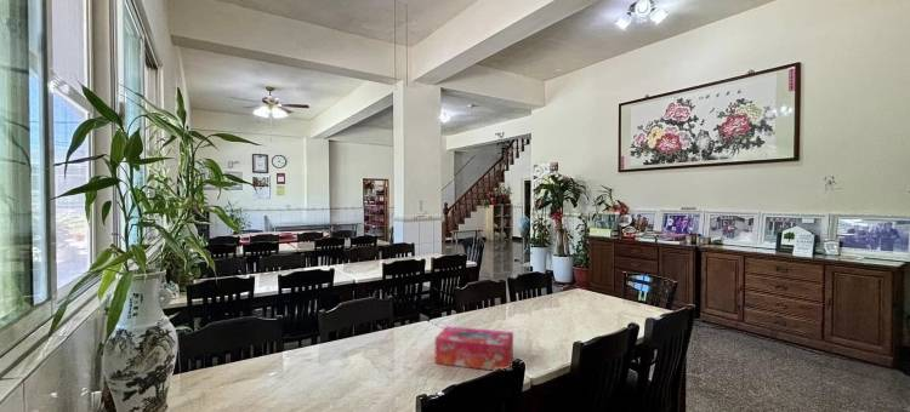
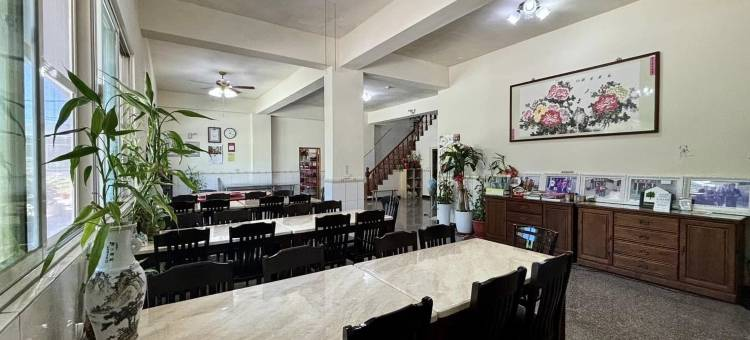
- tissue box [434,325,514,371]
